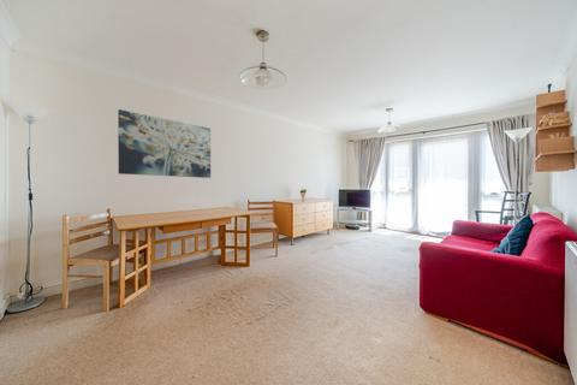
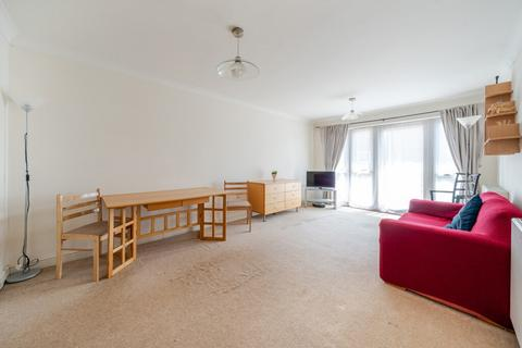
- wall art [117,108,212,179]
